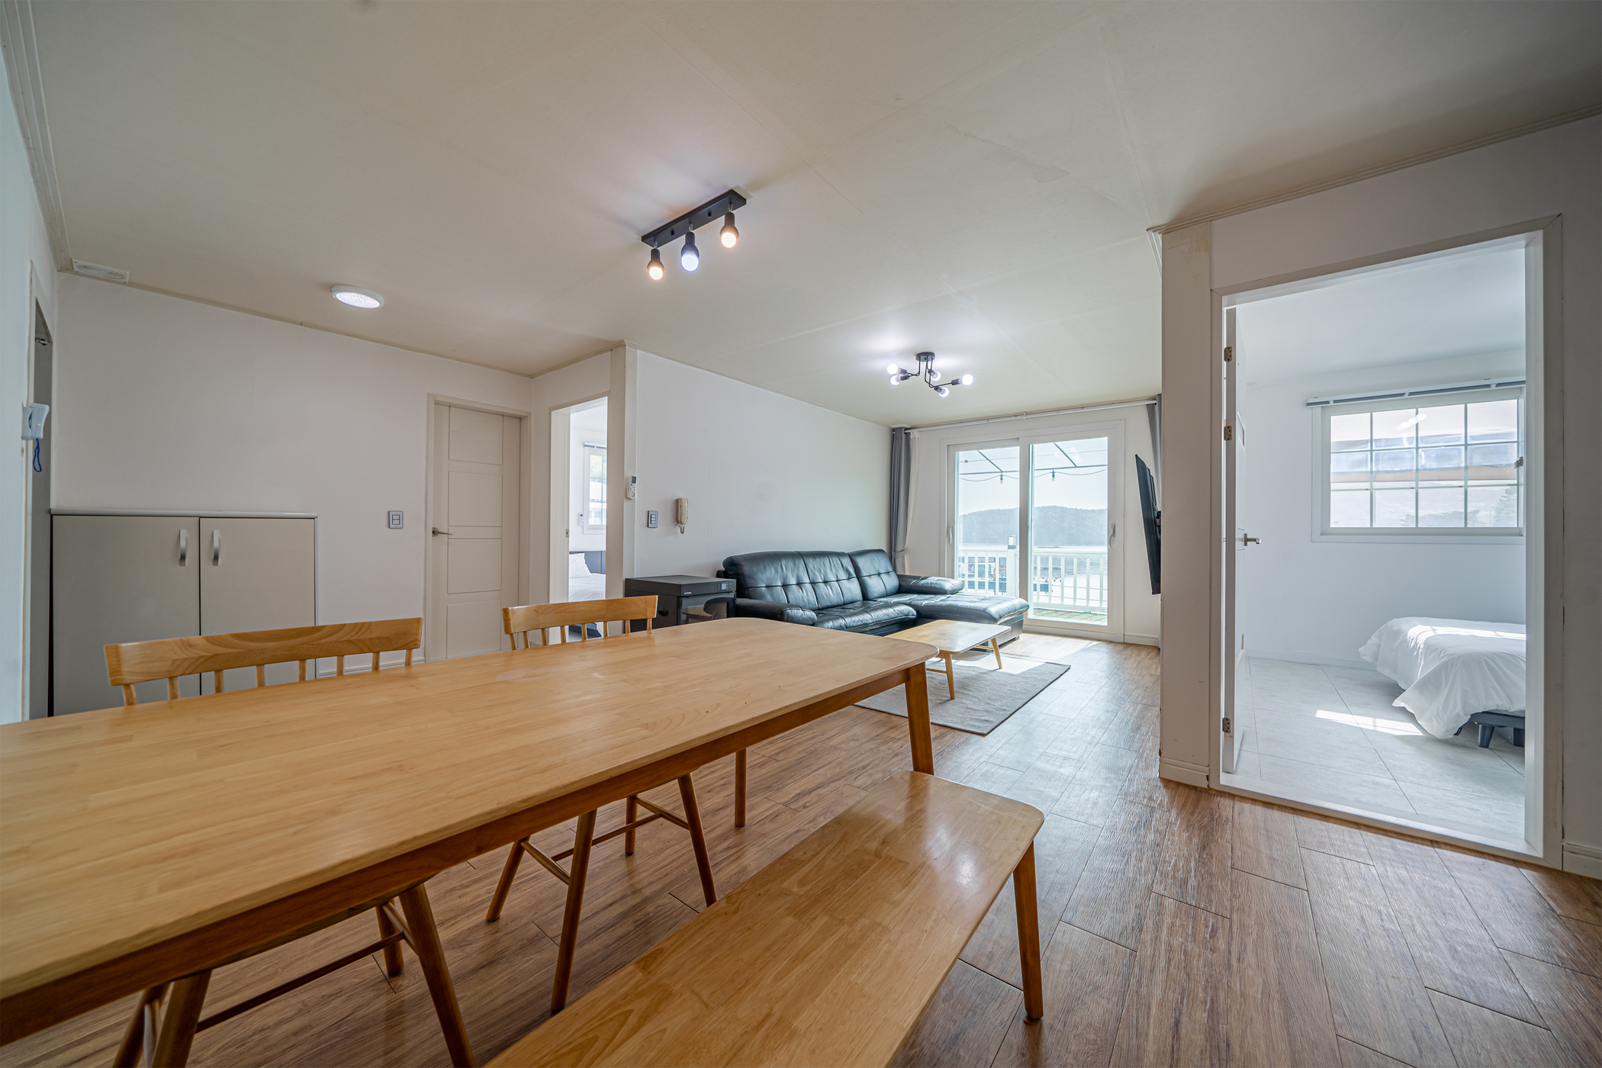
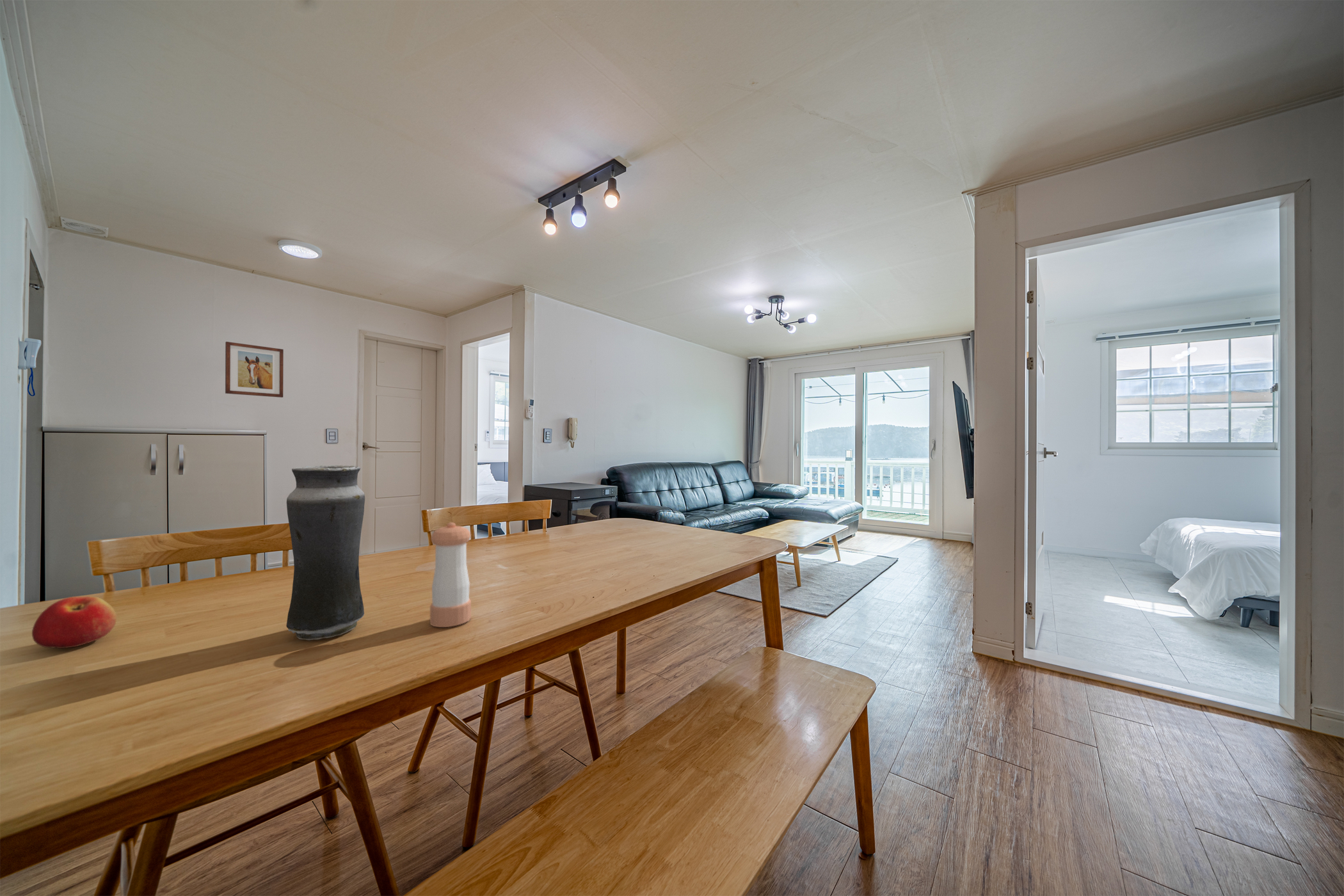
+ vase [285,465,365,641]
+ apple [31,596,117,649]
+ wall art [225,341,284,398]
+ pepper shaker [429,522,472,628]
